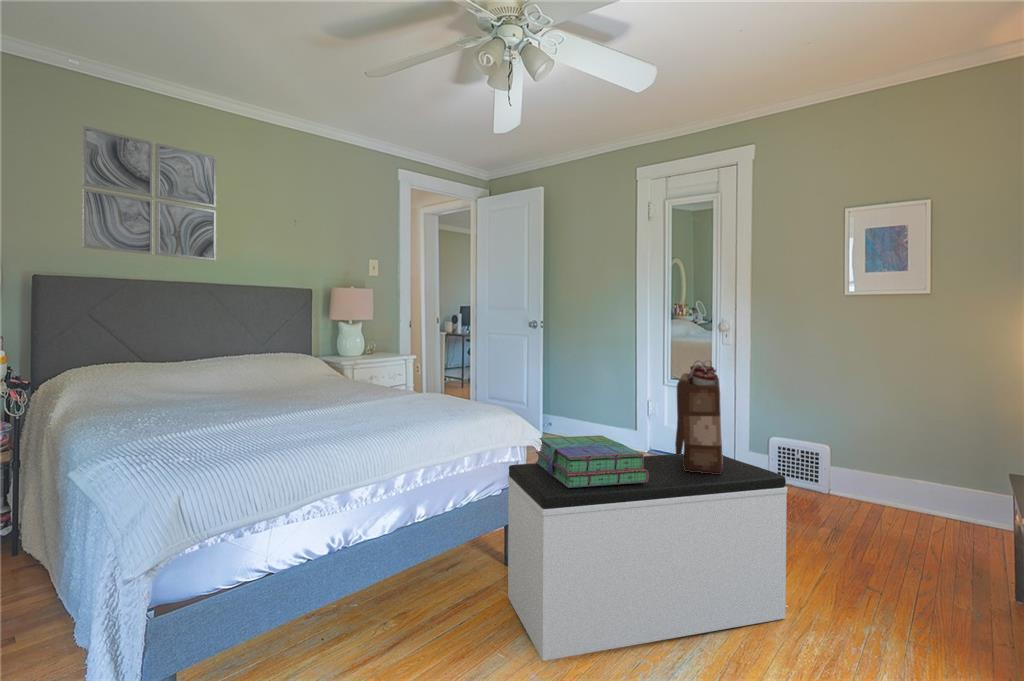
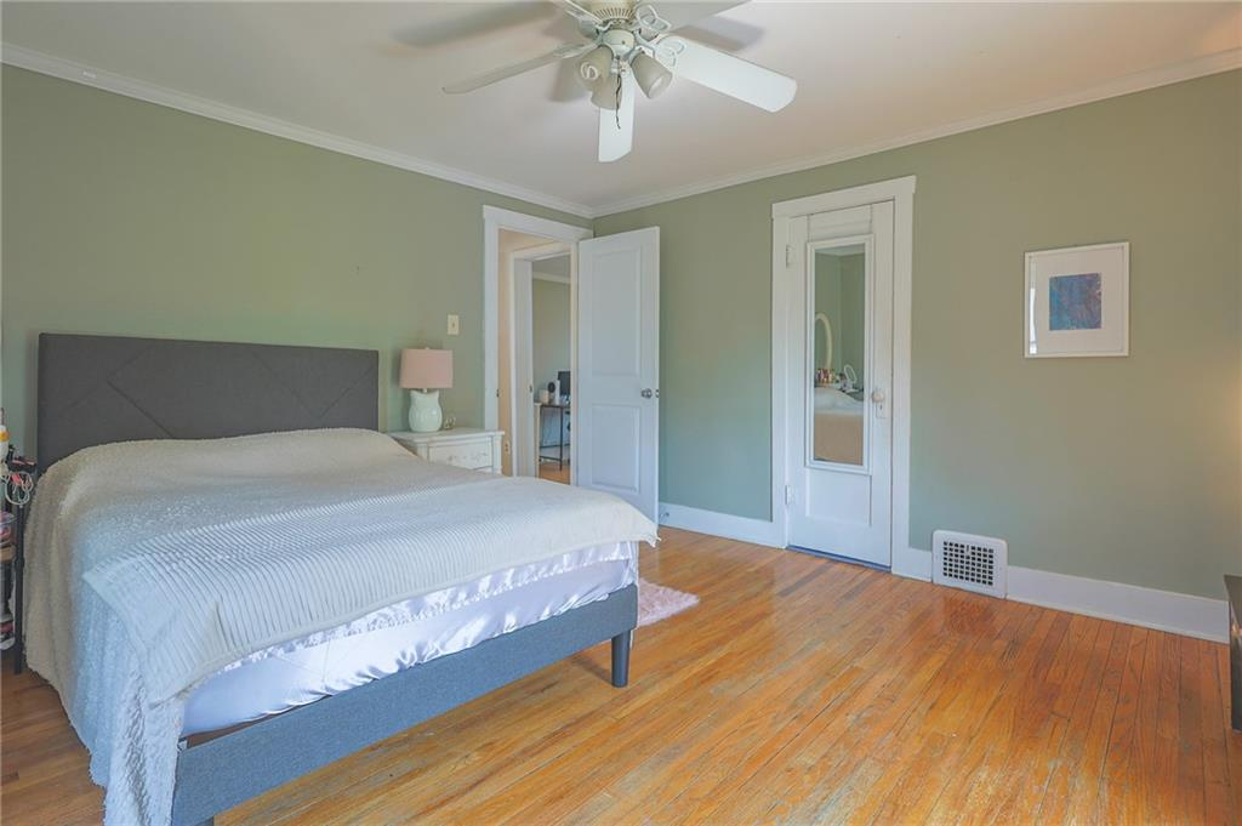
- wall art [81,125,217,262]
- stack of books [535,434,649,488]
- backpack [674,358,723,474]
- bench [507,453,788,662]
